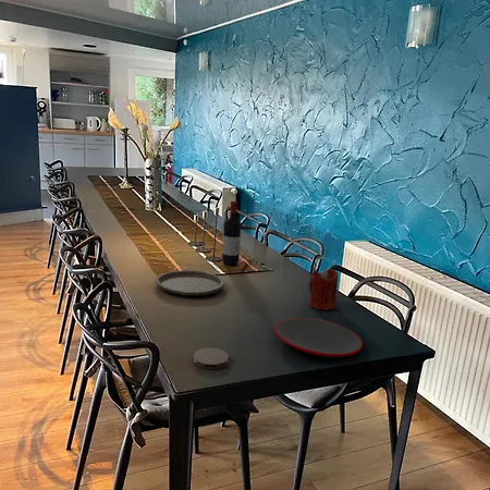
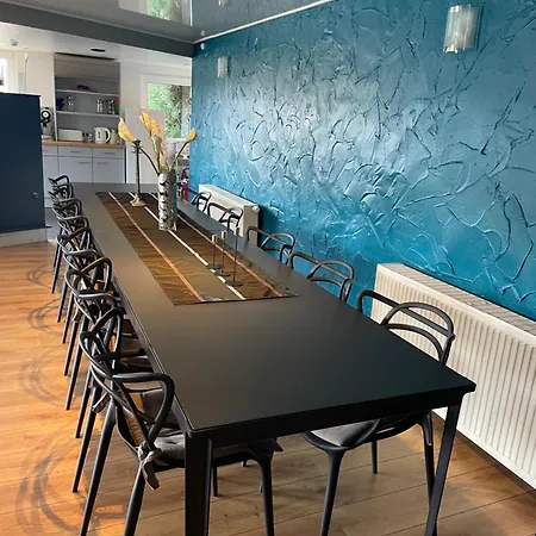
- plate [155,269,225,296]
- wine bottle [221,200,242,267]
- plate [273,317,364,358]
- candle [308,267,339,311]
- coaster [193,346,230,370]
